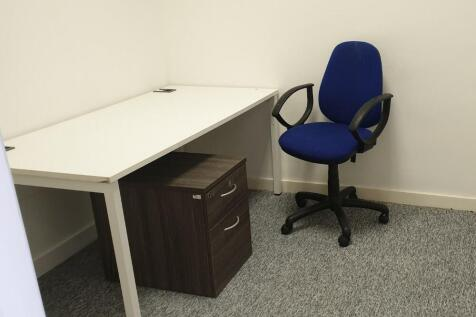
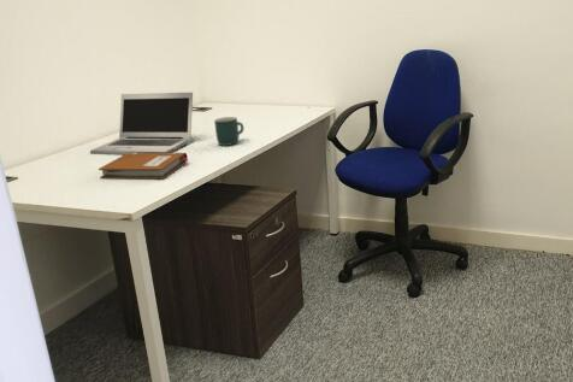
+ laptop [89,92,194,155]
+ mug [213,116,244,147]
+ notebook [98,152,189,180]
